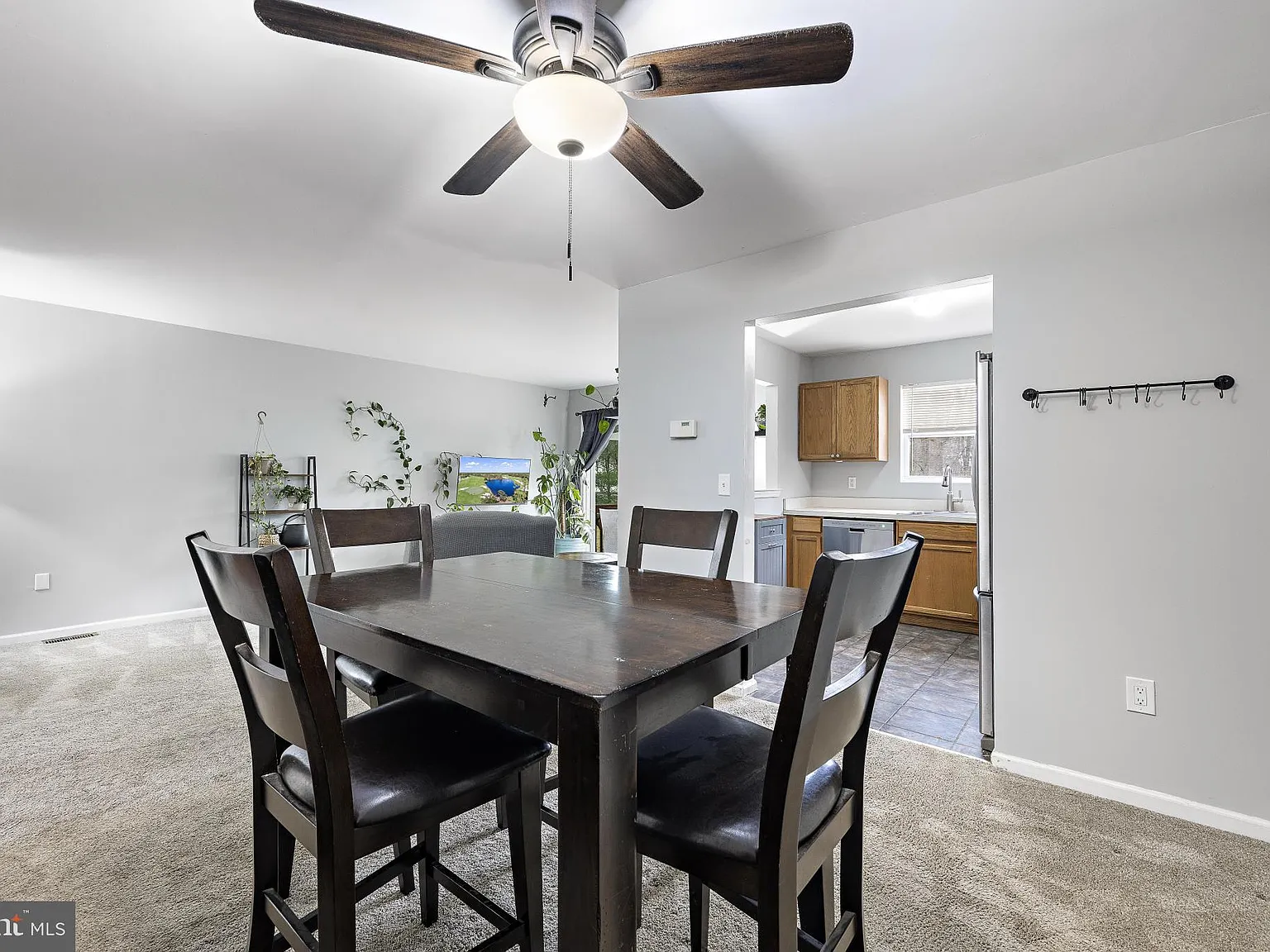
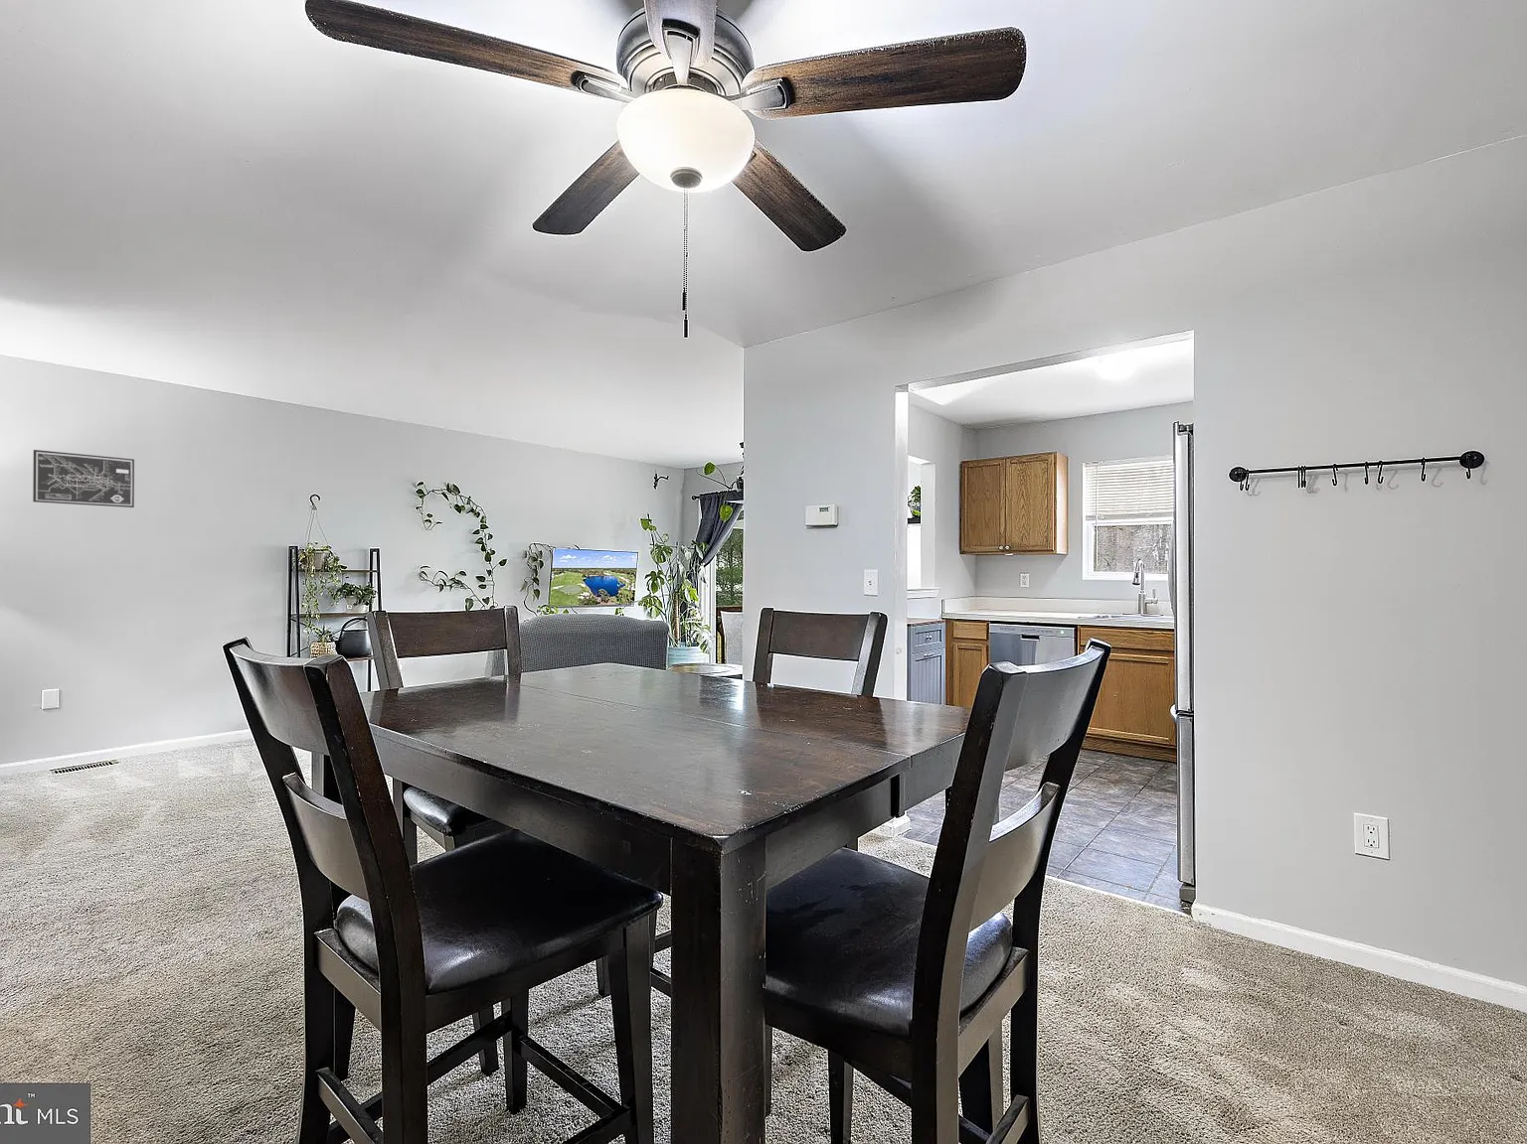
+ wall art [31,449,135,508]
